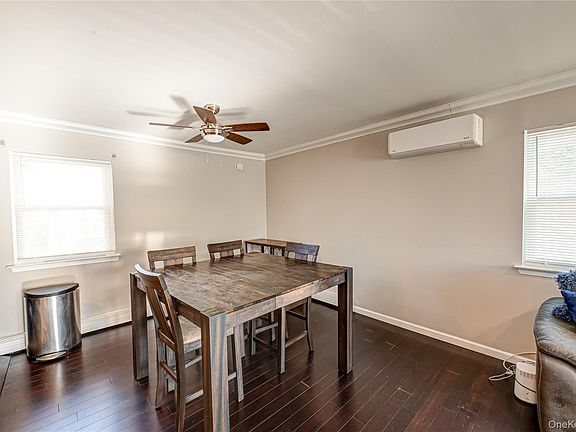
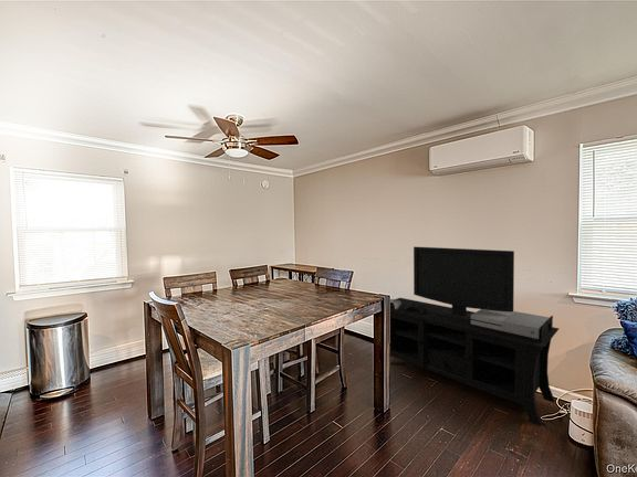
+ media console [389,245,561,427]
